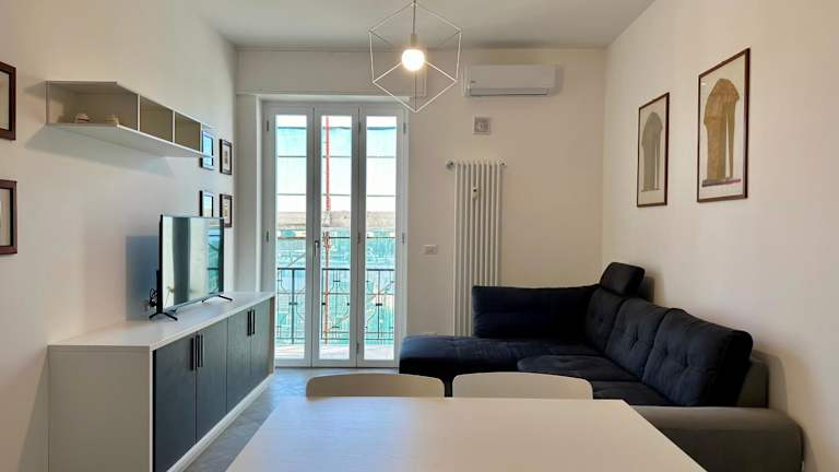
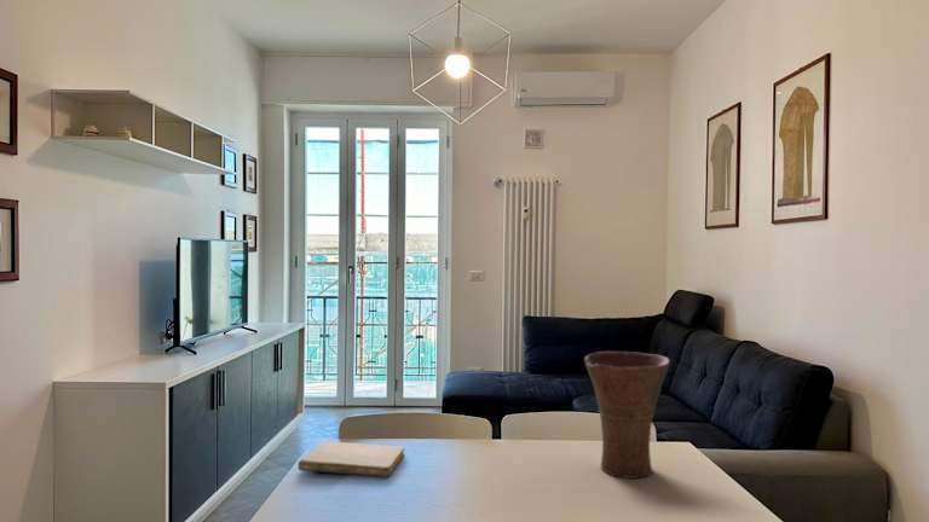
+ vase [583,350,671,480]
+ notebook [298,441,405,478]
